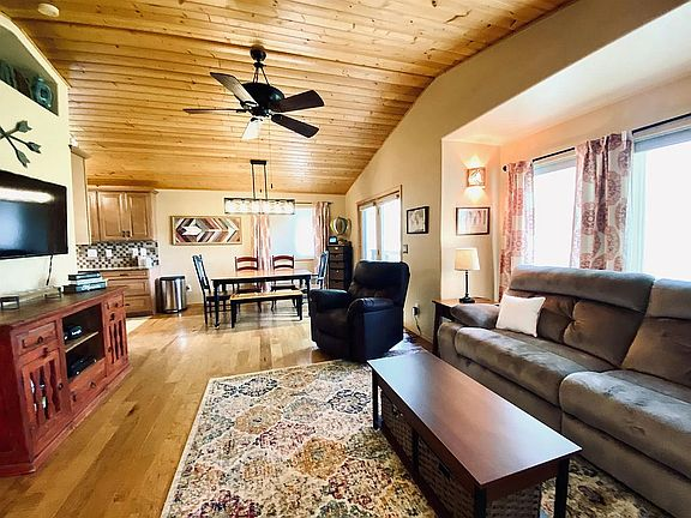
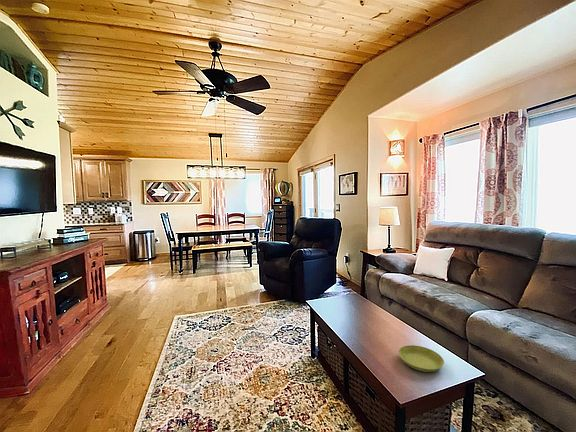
+ saucer [398,344,445,373]
